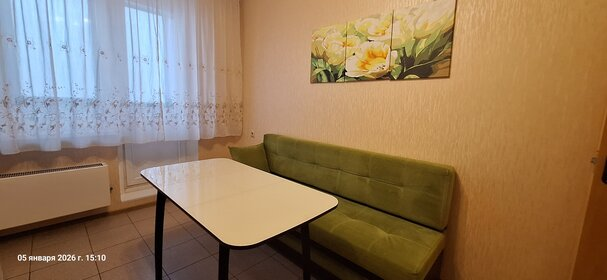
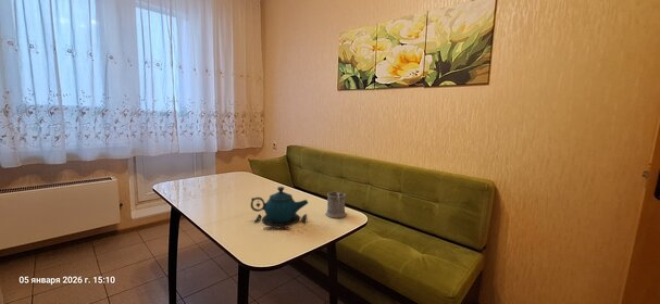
+ mug [324,191,348,219]
+ teapot [250,186,309,230]
